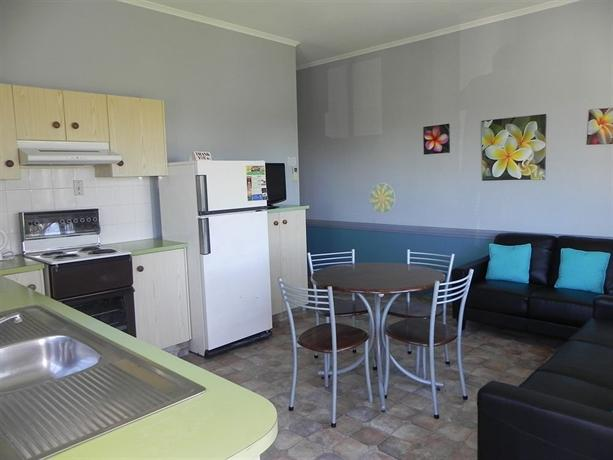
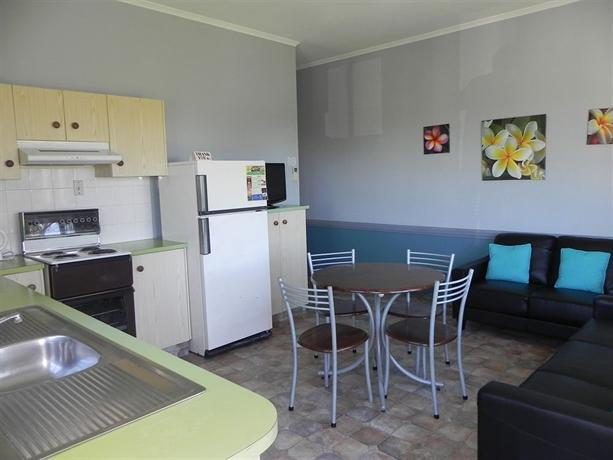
- decorative plate [369,182,396,214]
